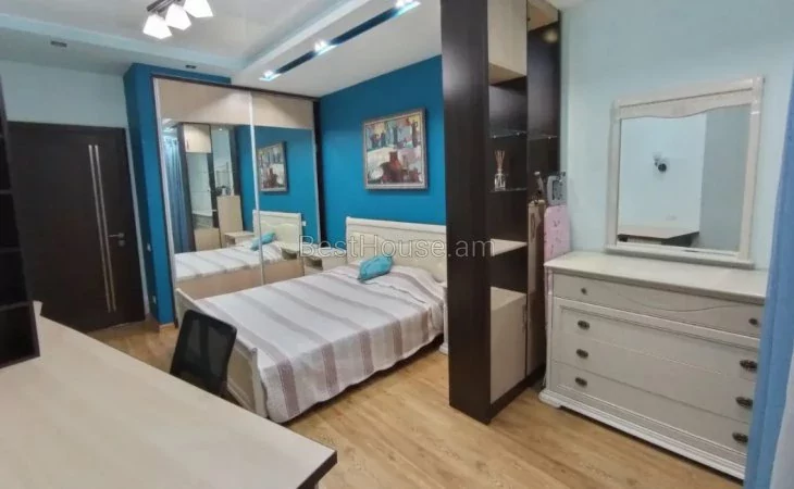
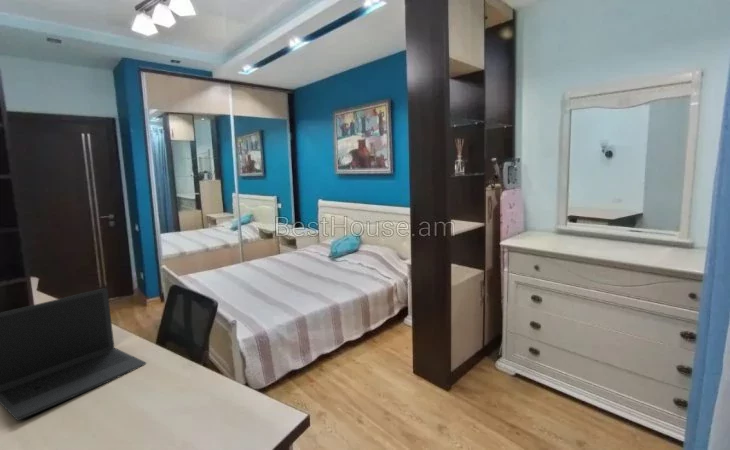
+ laptop [0,287,147,421]
